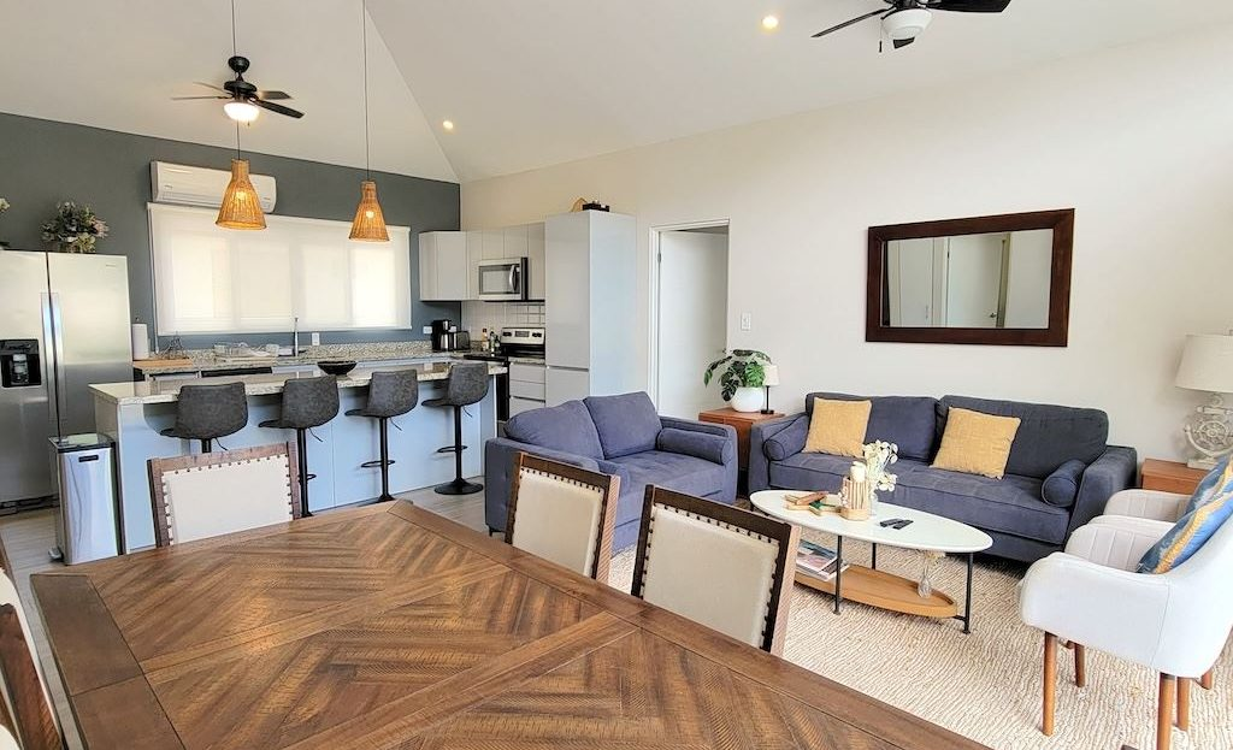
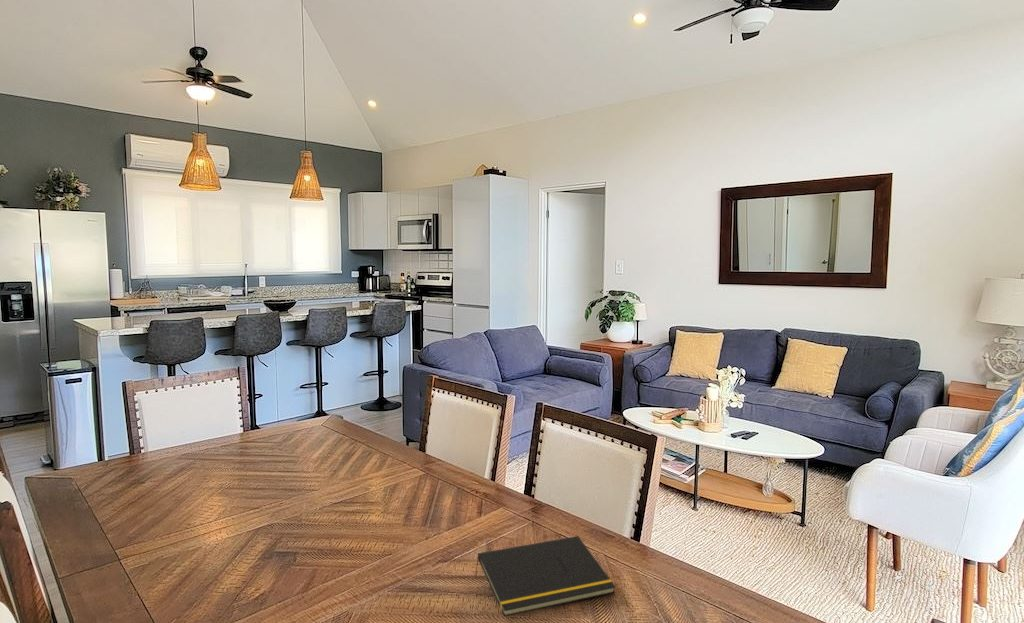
+ notepad [474,535,616,618]
